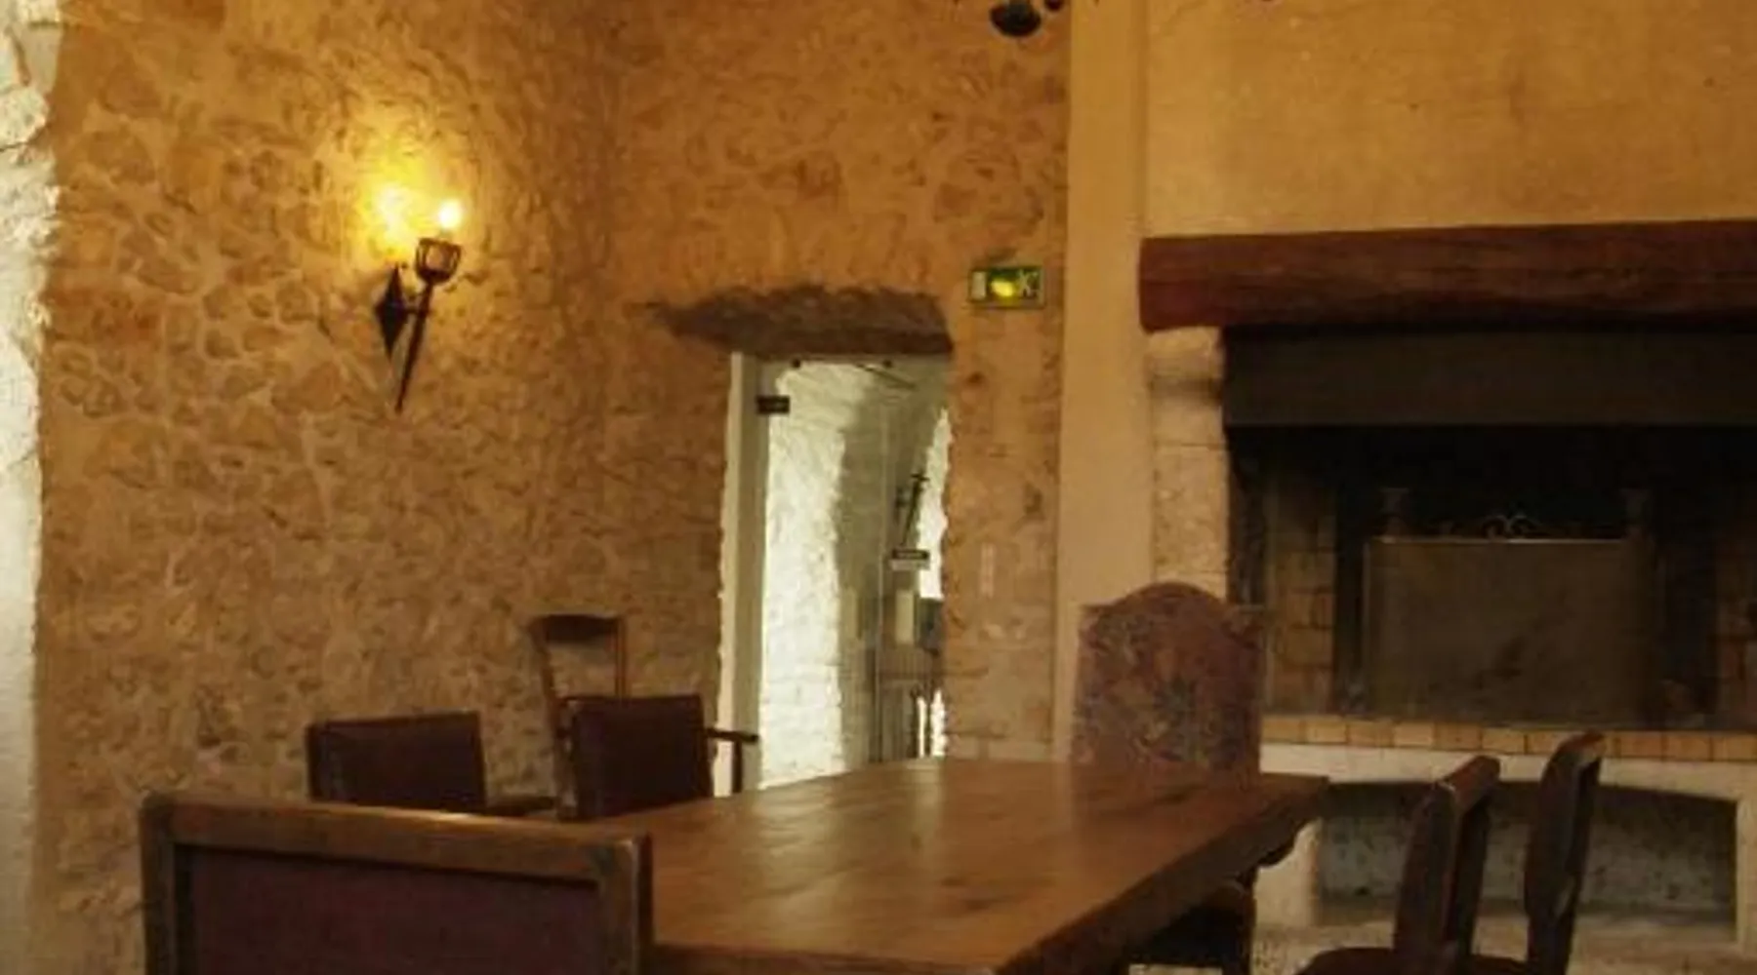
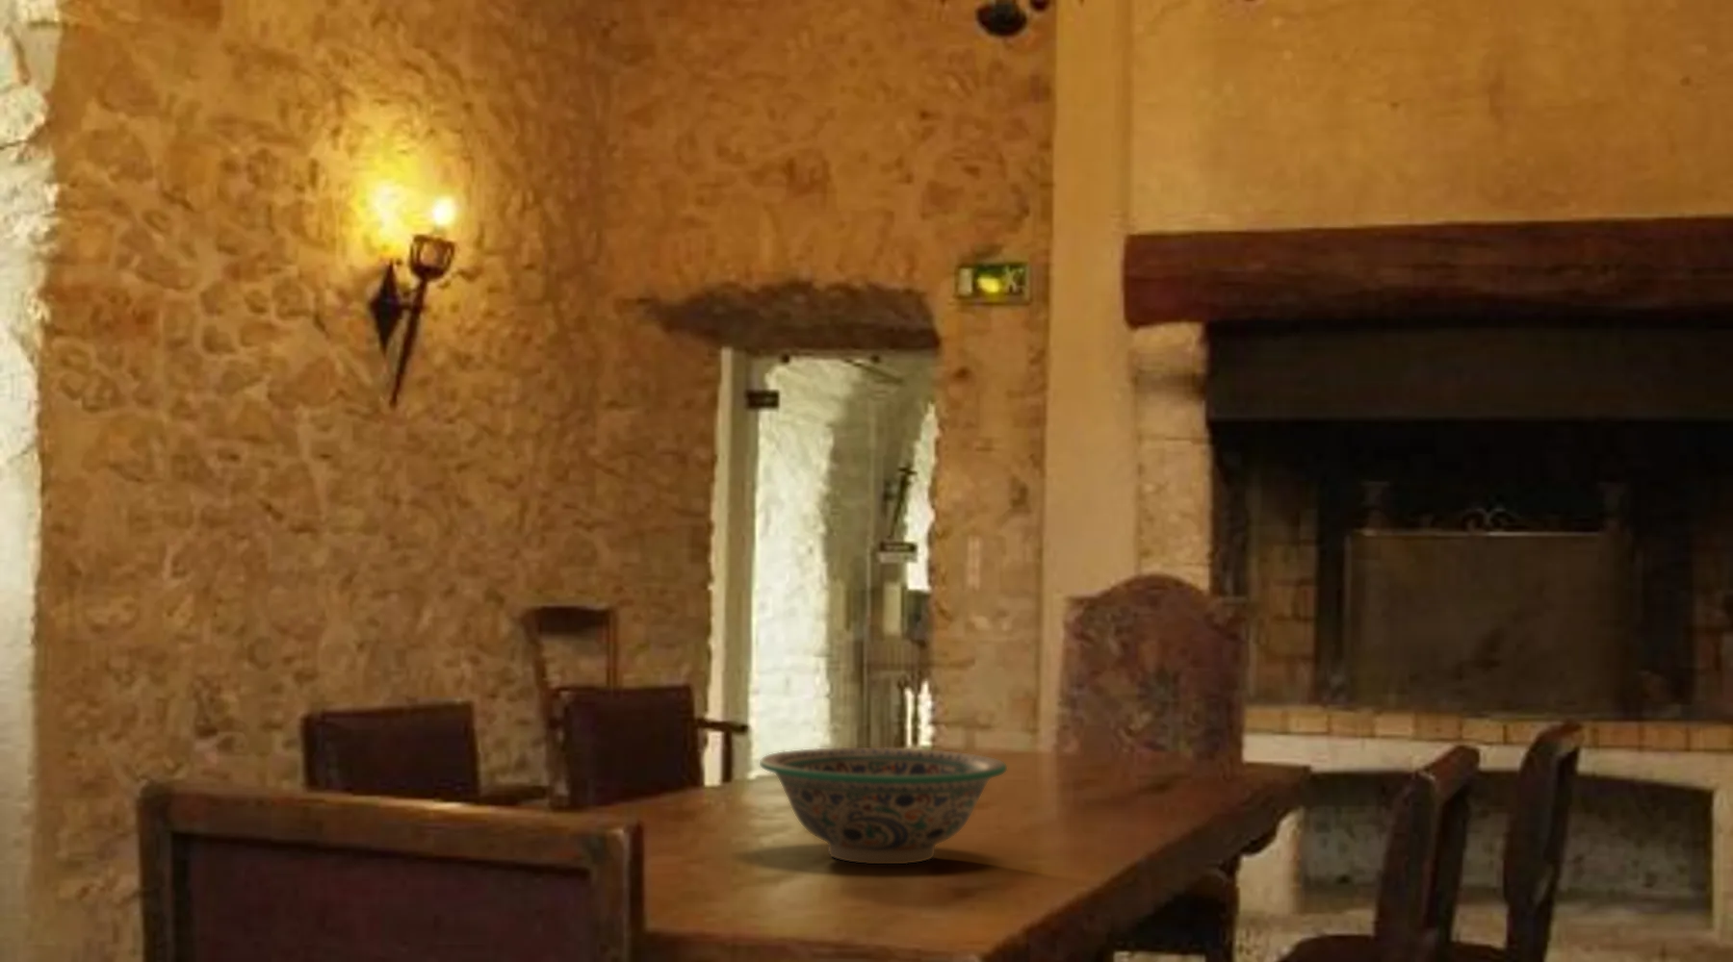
+ decorative bowl [759,746,1008,865]
